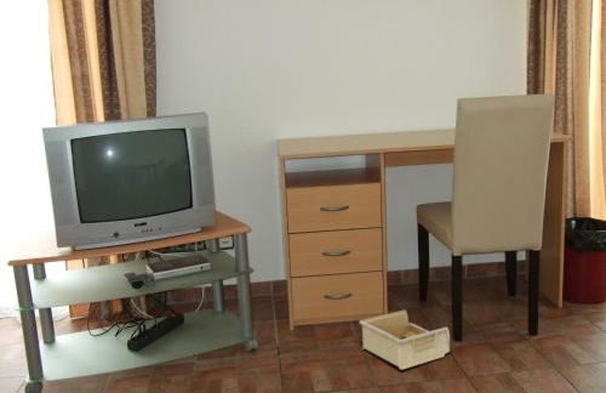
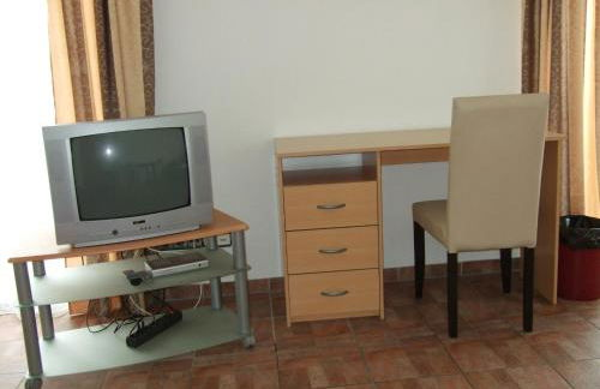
- storage bin [359,309,451,371]
